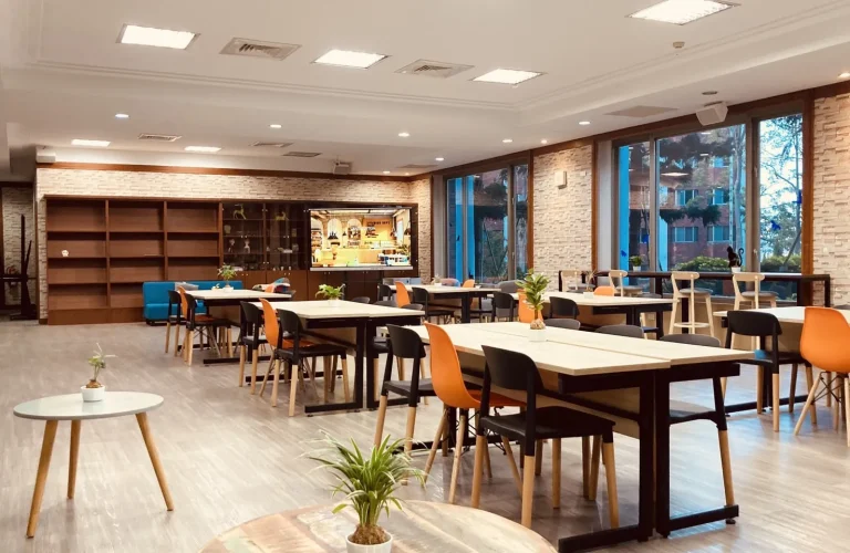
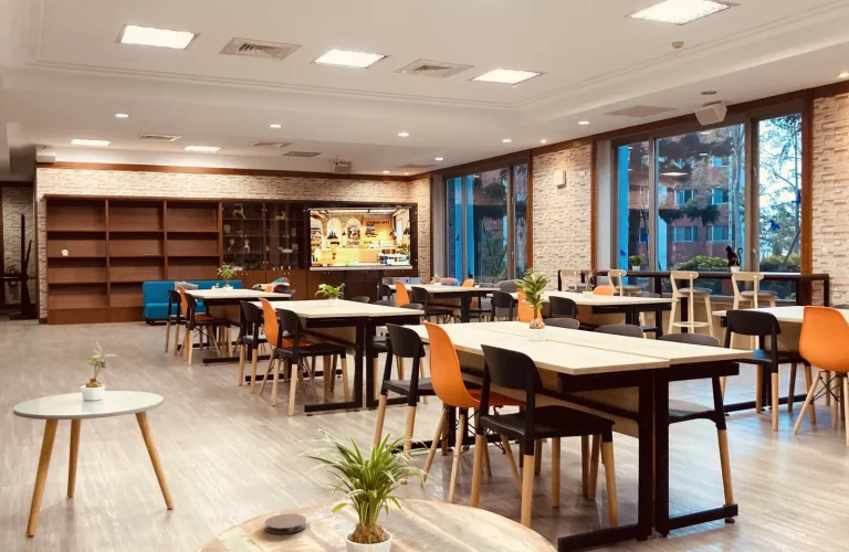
+ coaster [264,513,307,534]
